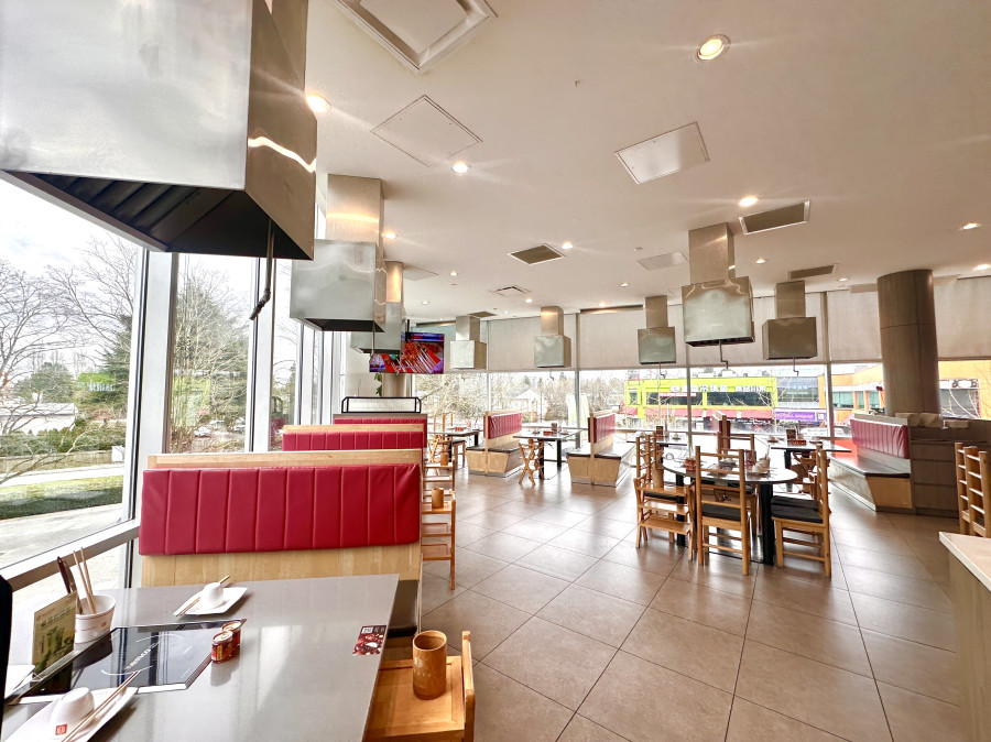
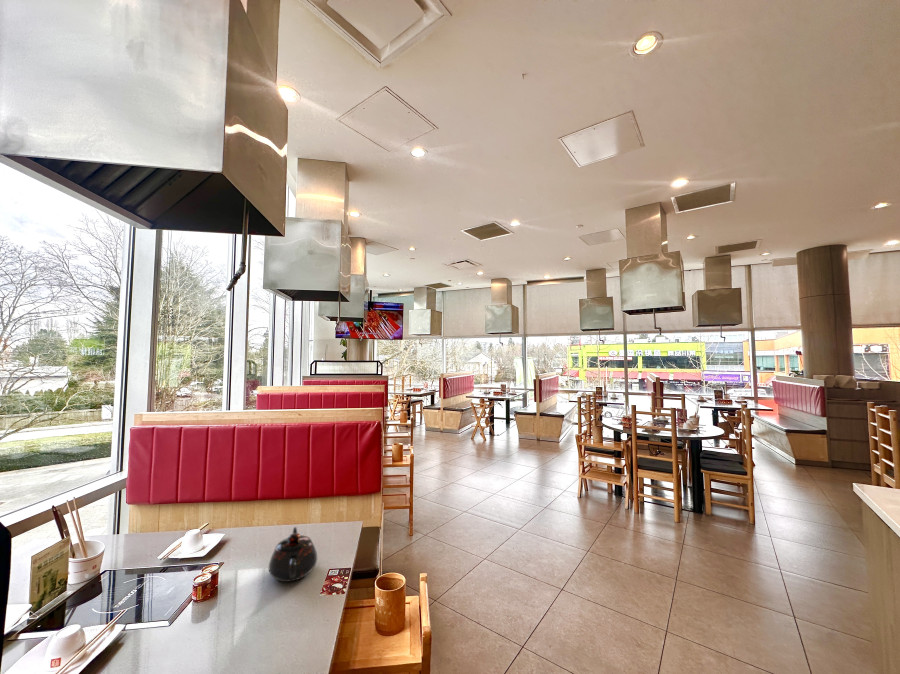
+ teapot [268,526,318,583]
